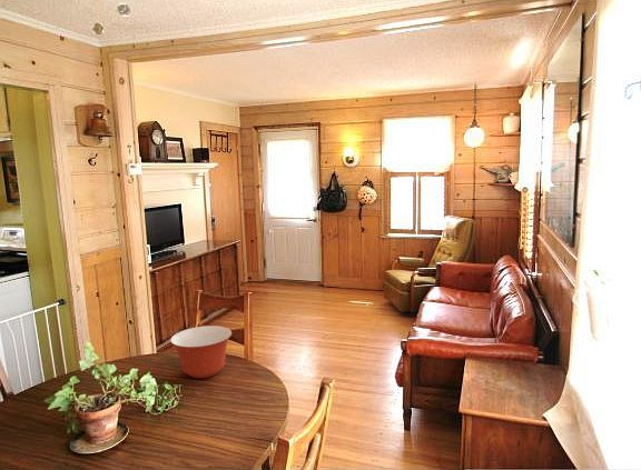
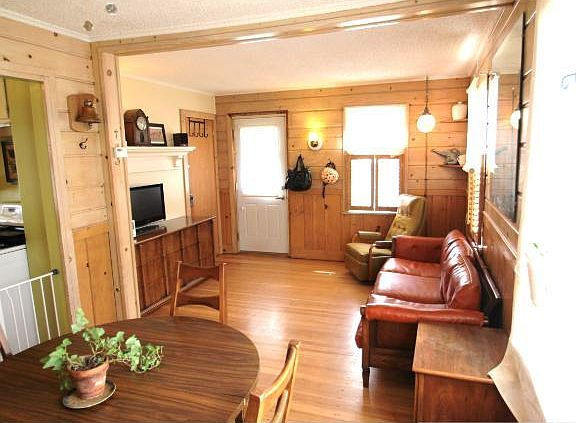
- mixing bowl [169,324,233,379]
